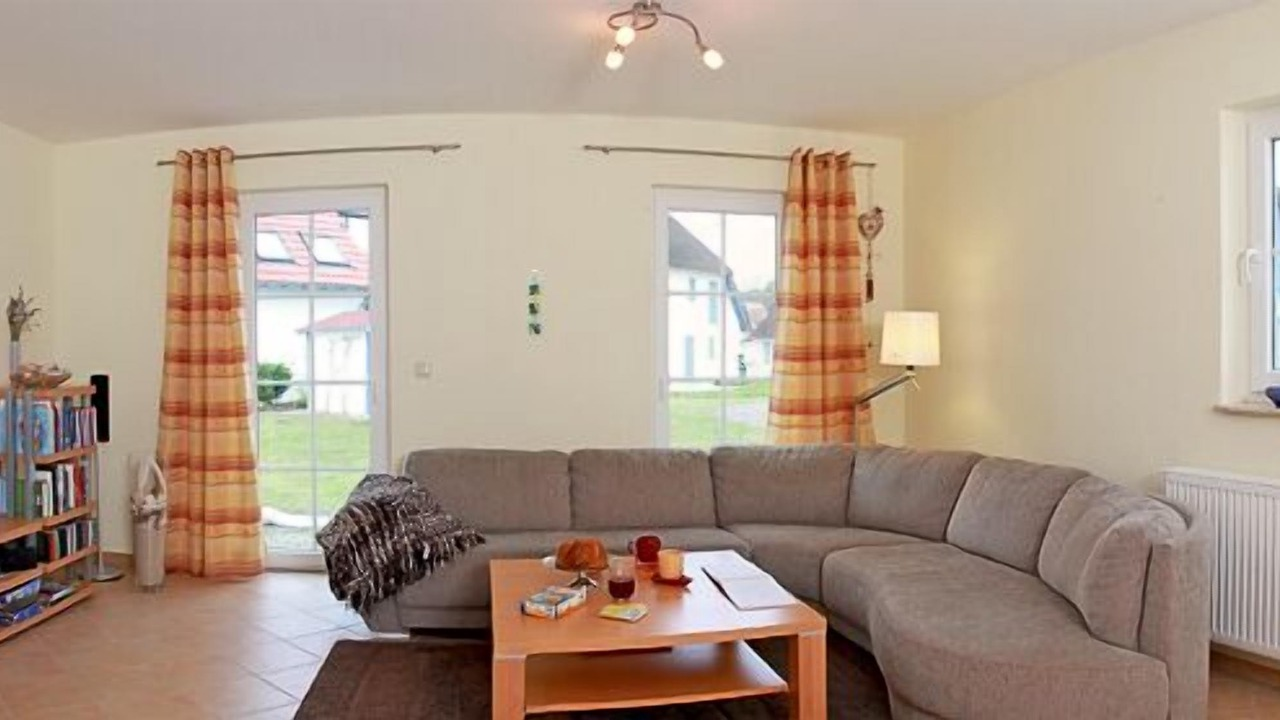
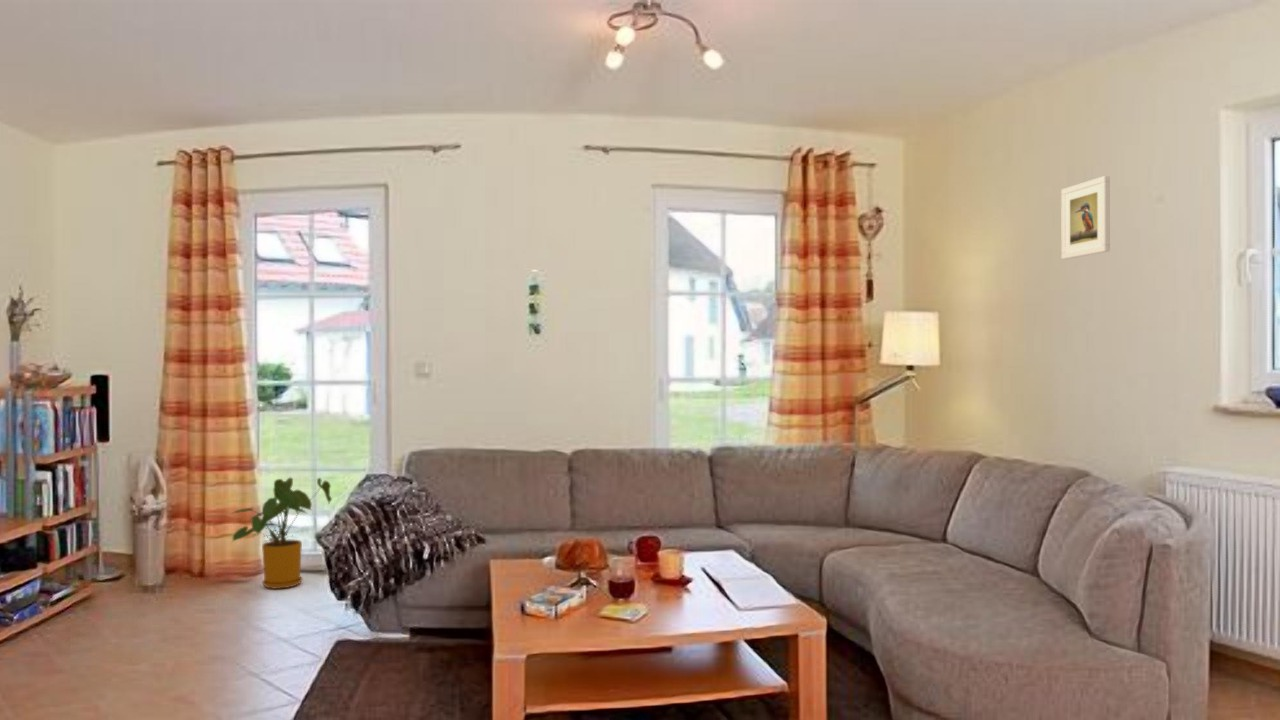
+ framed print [1060,175,1111,260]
+ house plant [229,477,333,590]
